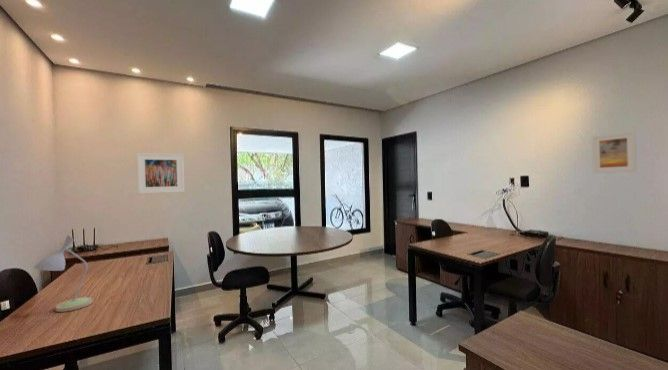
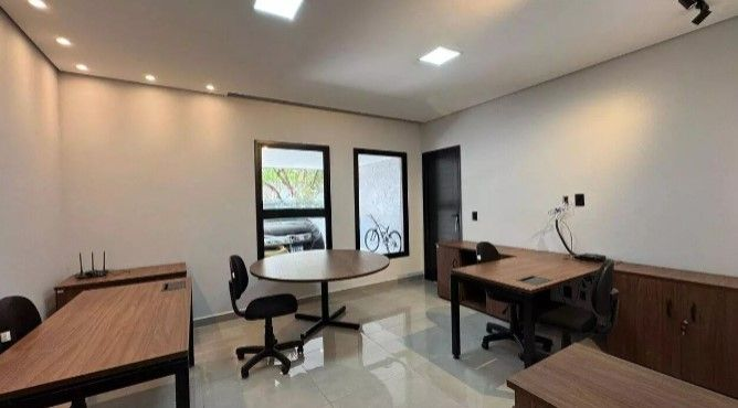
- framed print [136,152,185,195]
- desk lamp [33,234,94,313]
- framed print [591,130,638,175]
